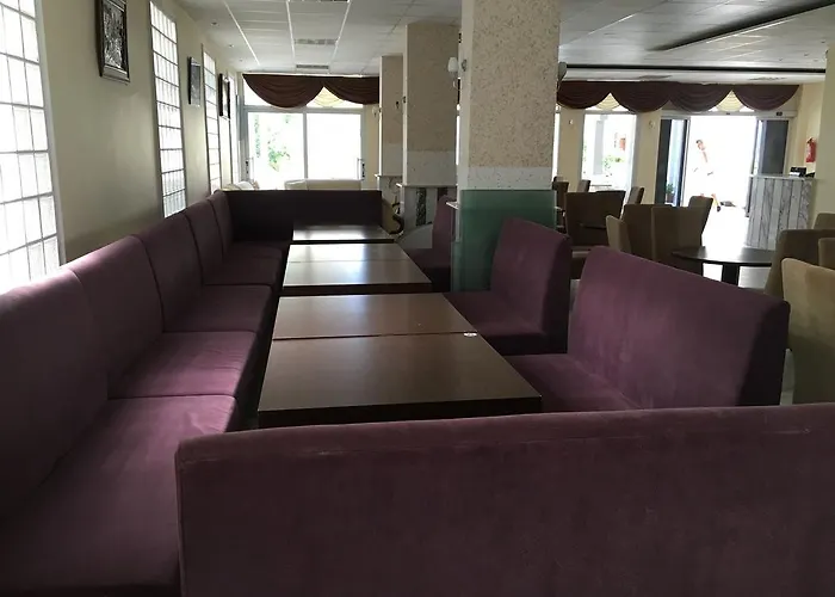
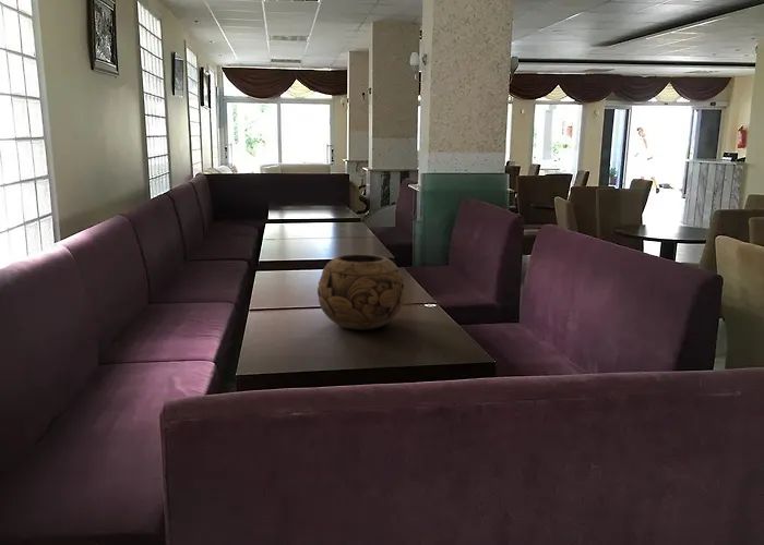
+ decorative bowl [317,253,406,331]
